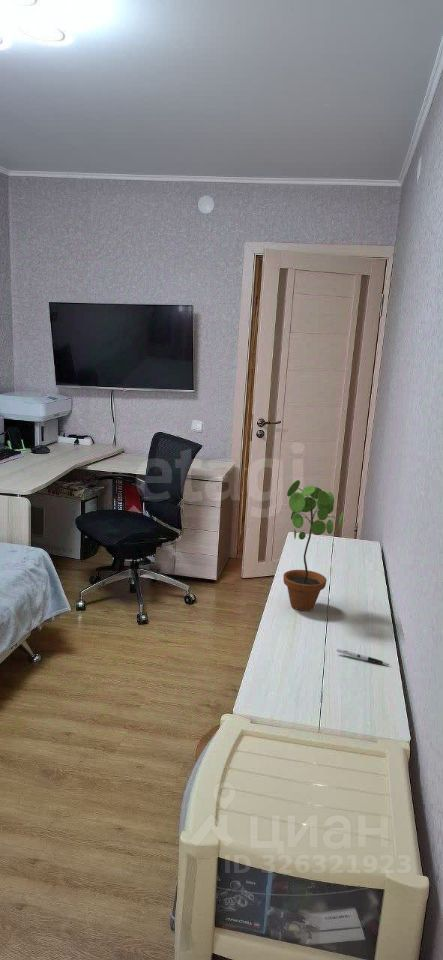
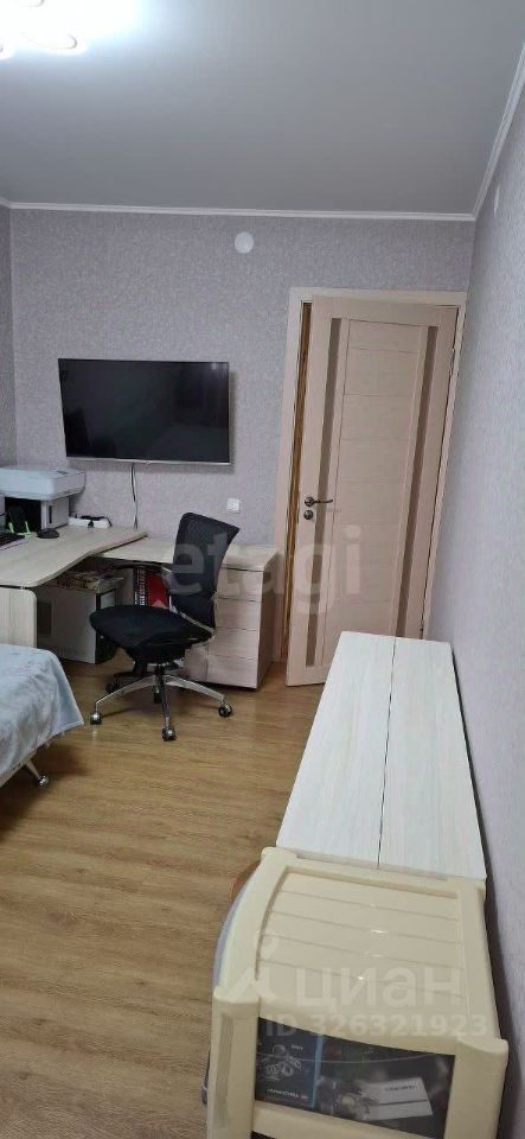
- potted plant [282,479,345,611]
- pen [336,648,391,666]
